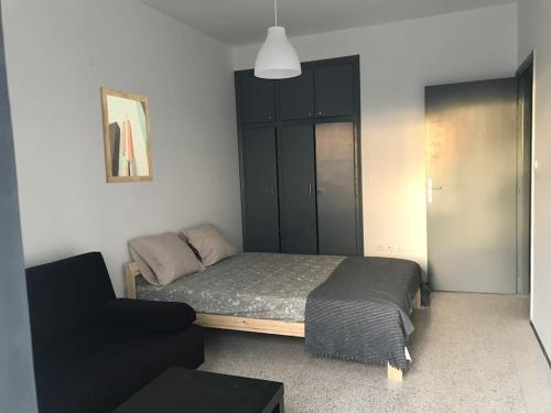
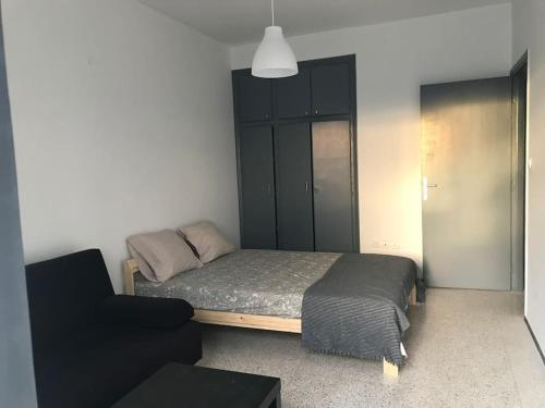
- wall art [99,86,154,184]
